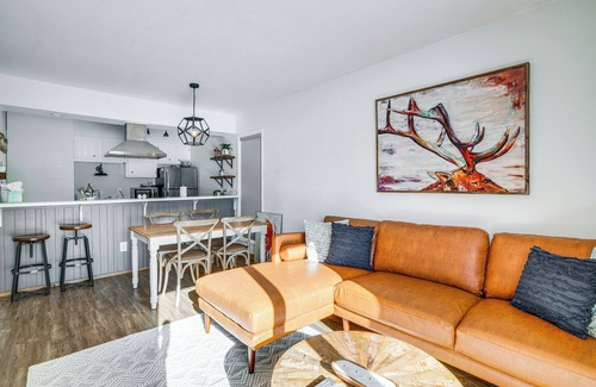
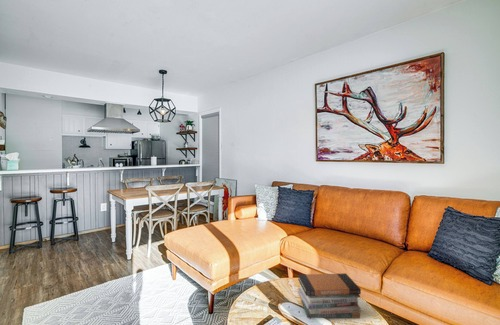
+ book stack [297,272,362,319]
